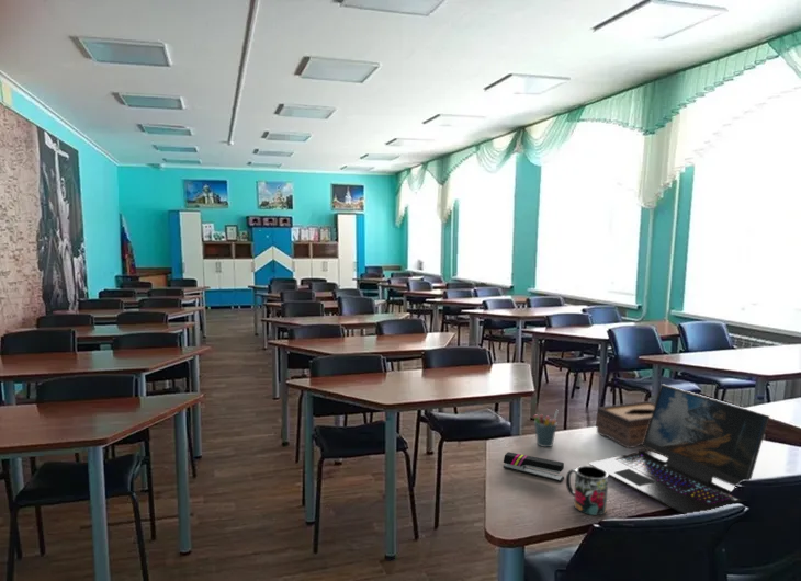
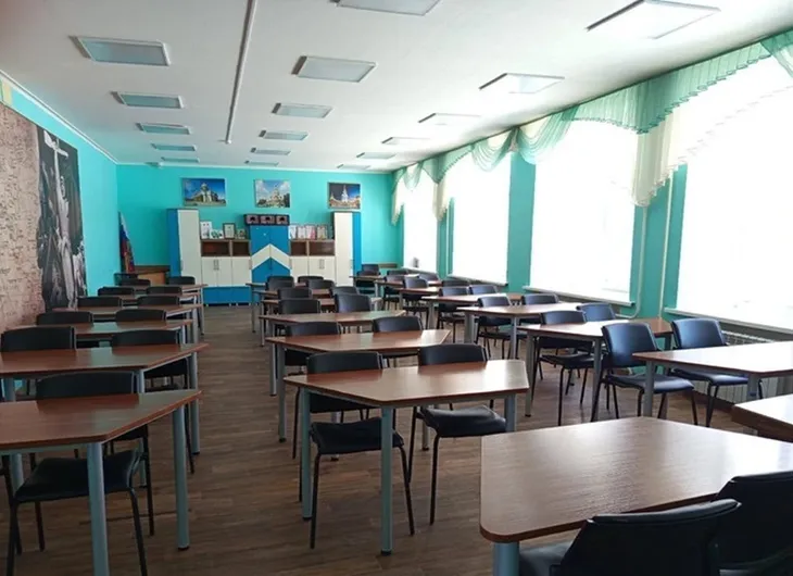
- mug [565,465,609,516]
- tissue box [595,400,655,449]
- pen holder [533,409,560,448]
- stapler [501,451,565,483]
- laptop [588,383,770,515]
